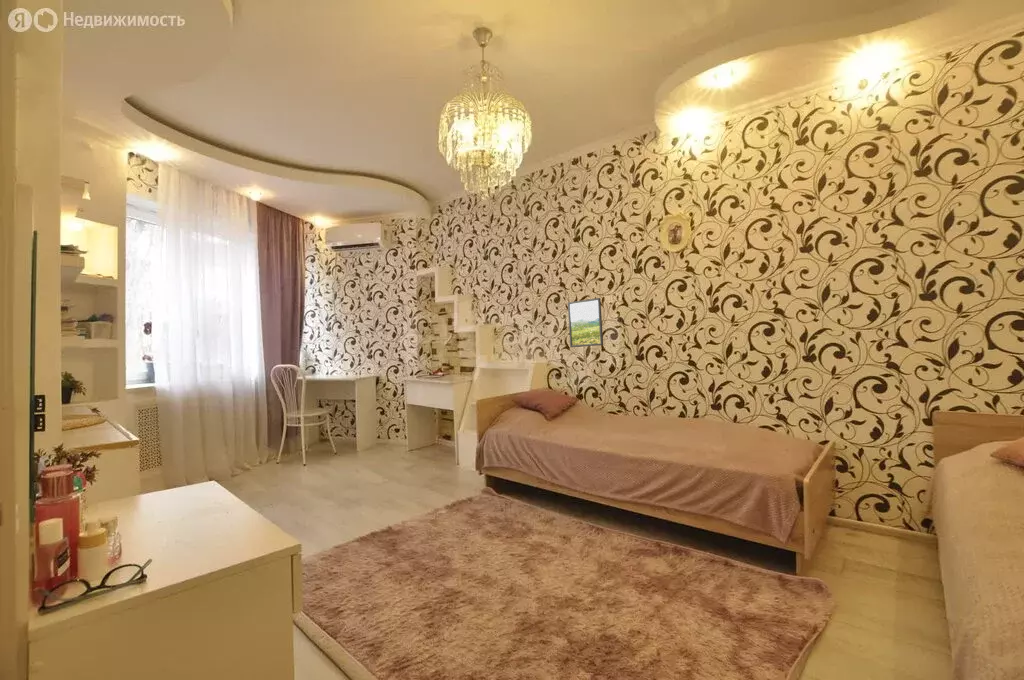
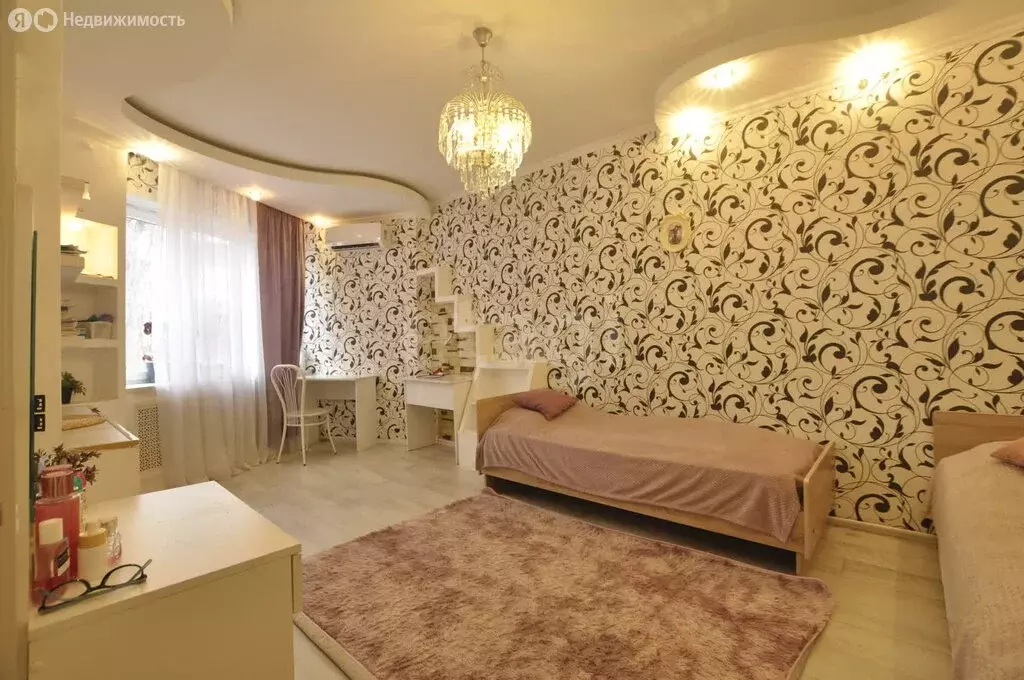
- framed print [567,297,604,348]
